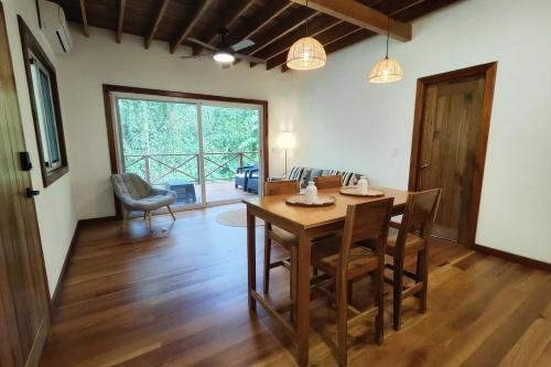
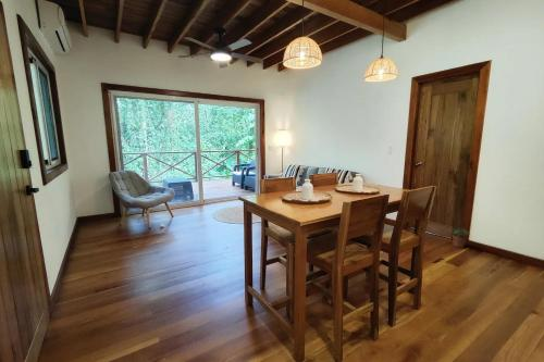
+ potted plant [449,227,471,249]
